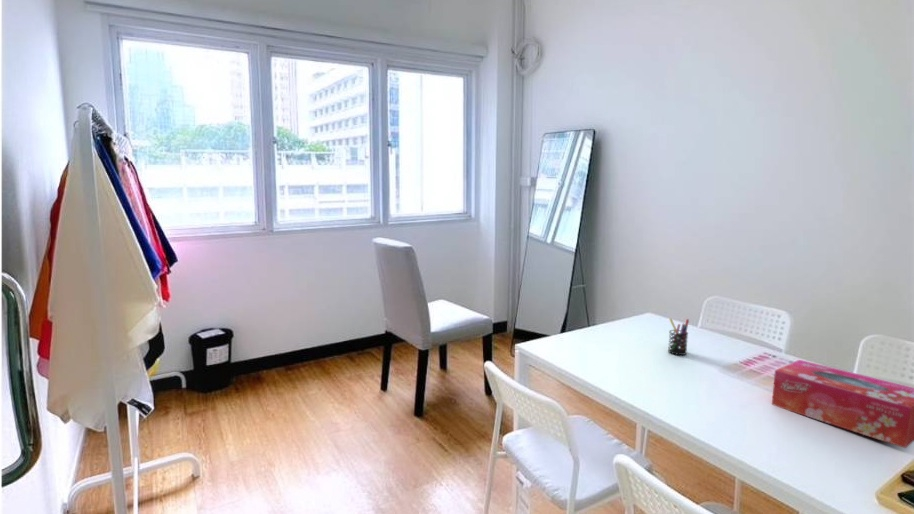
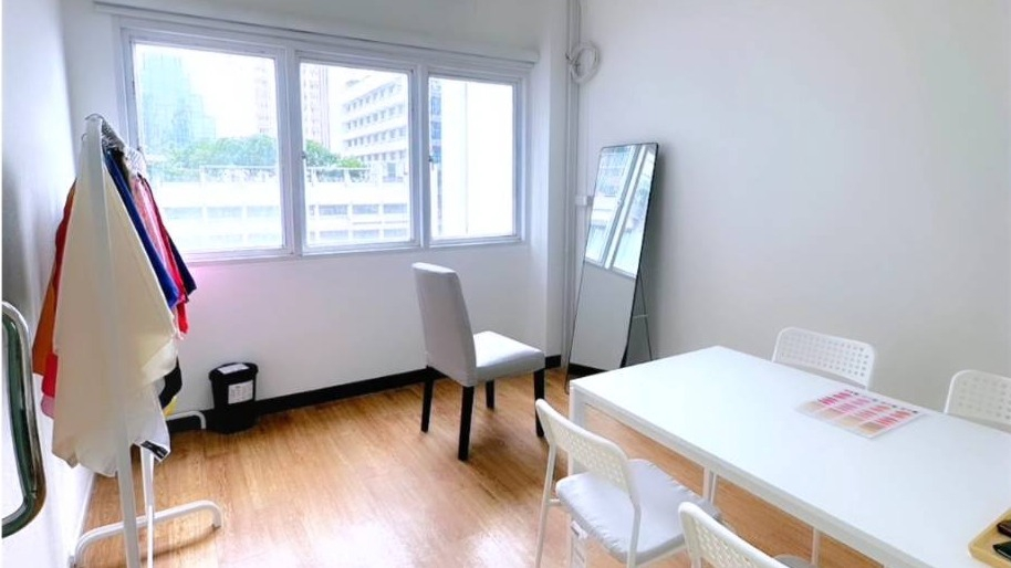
- pen holder [667,317,690,356]
- tissue box [771,359,914,449]
